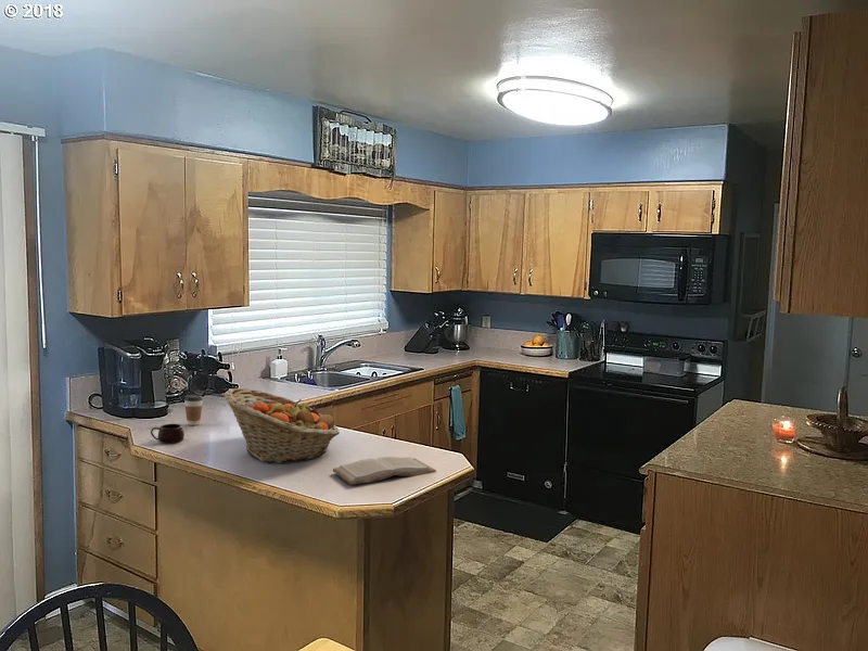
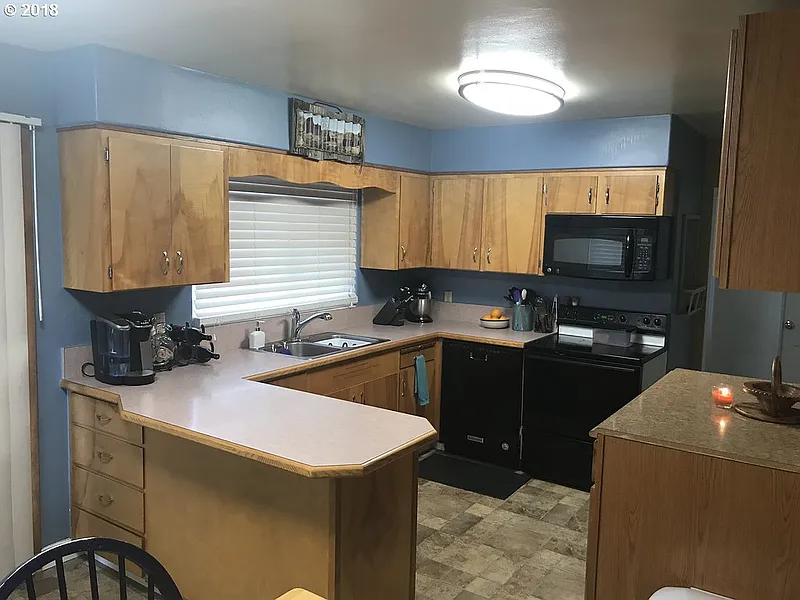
- fruit basket [222,387,341,464]
- mug [150,423,186,445]
- book [332,456,437,485]
- coffee cup [183,393,204,426]
